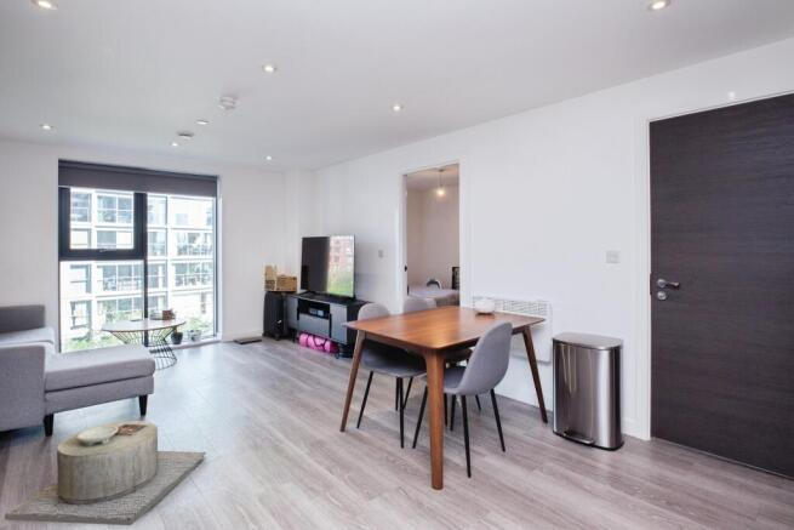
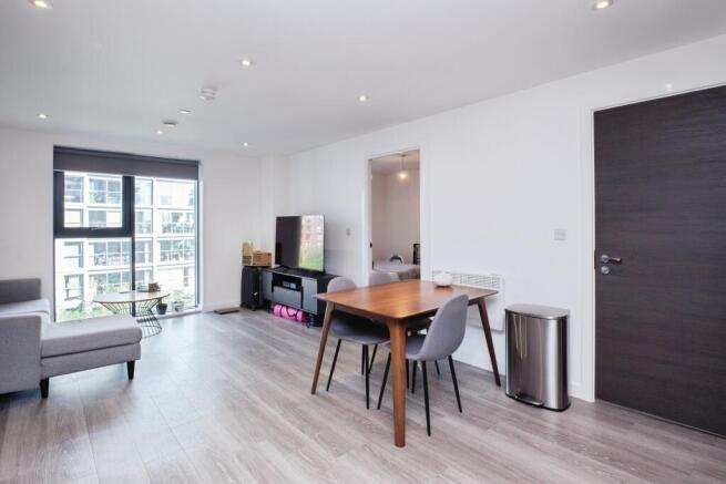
- side table [4,420,207,526]
